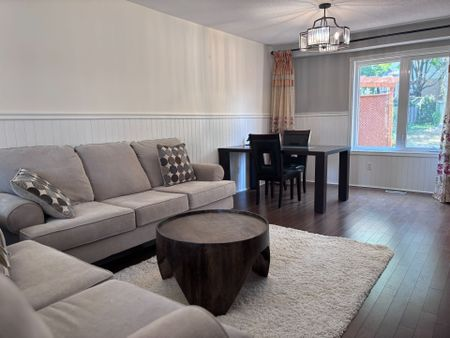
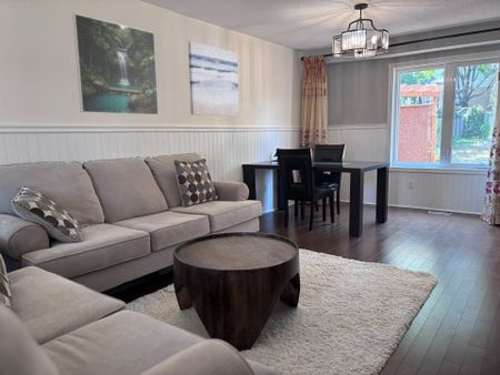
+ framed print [71,12,160,116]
+ wall art [187,40,240,118]
